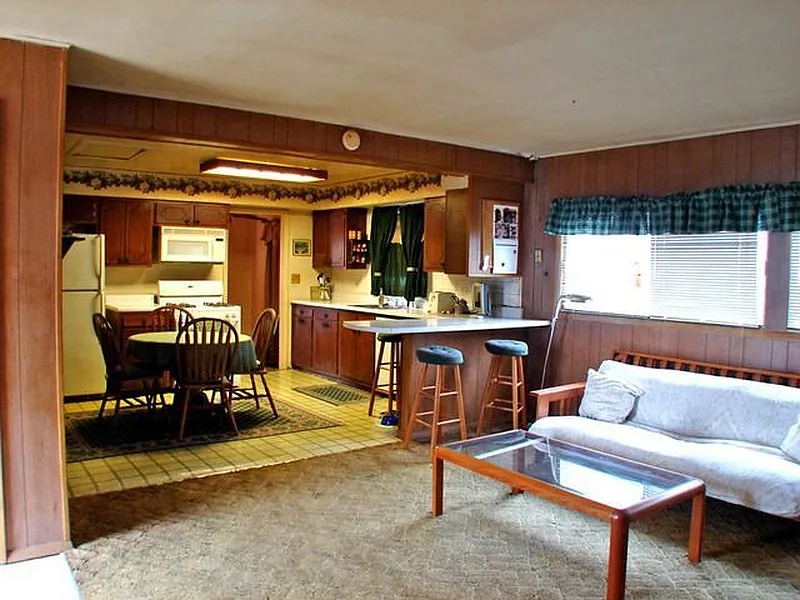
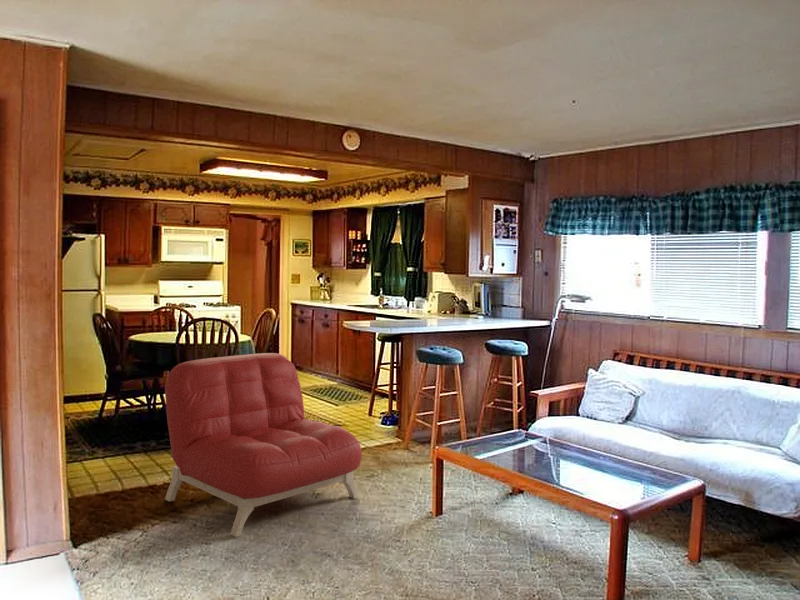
+ armchair [164,352,363,538]
